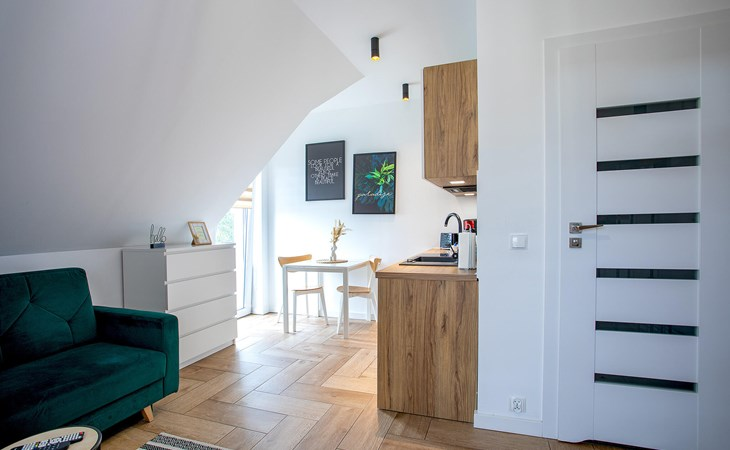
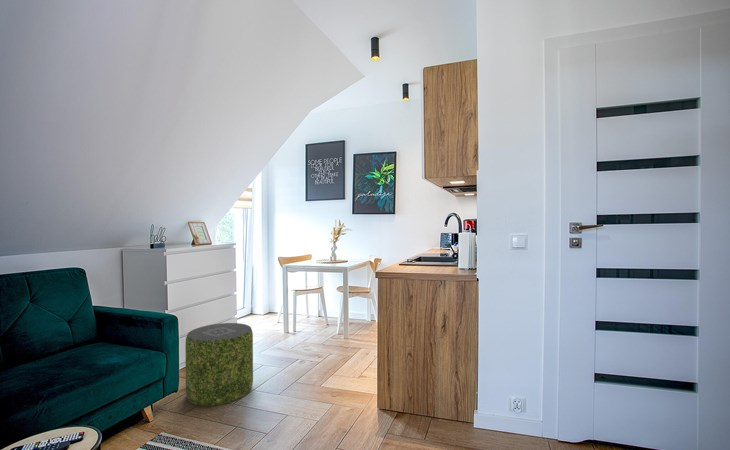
+ pouf [184,322,254,407]
